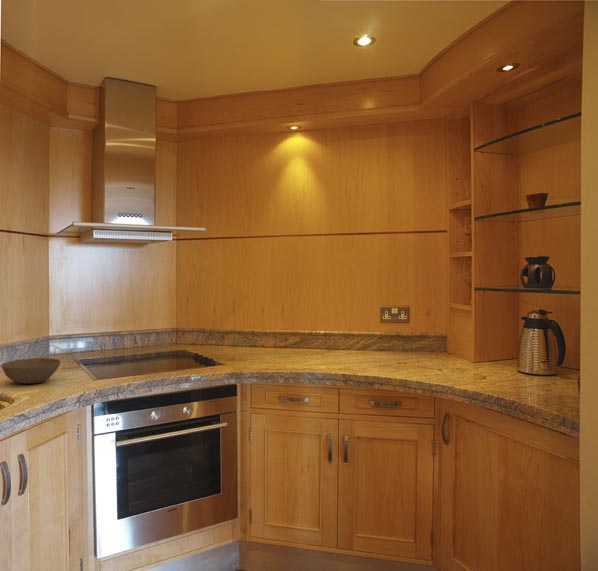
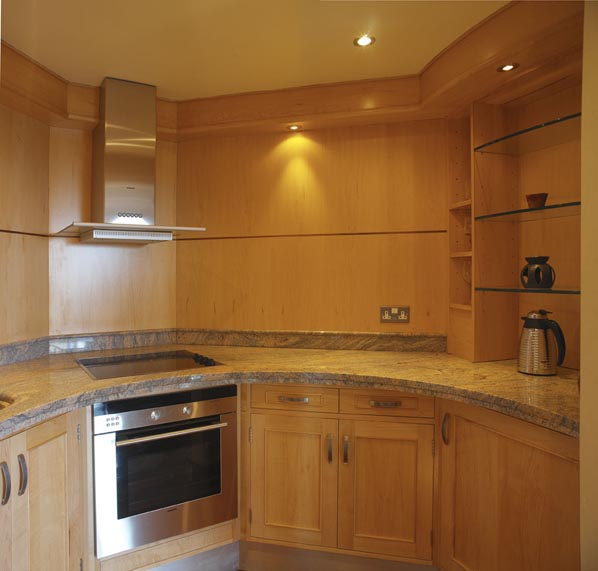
- bowl [0,357,62,385]
